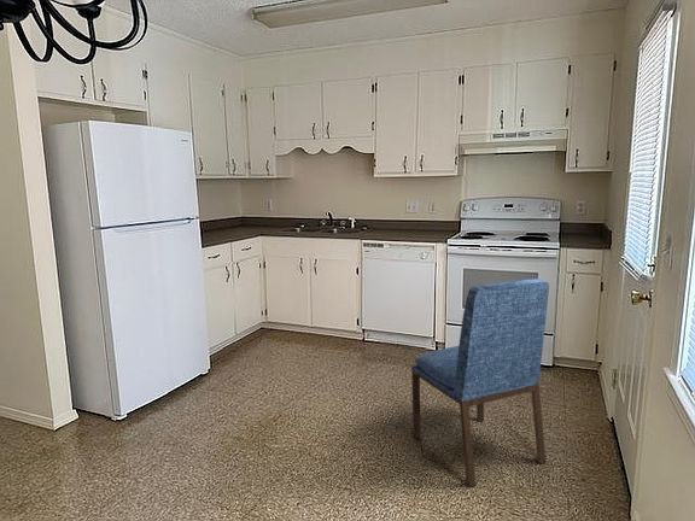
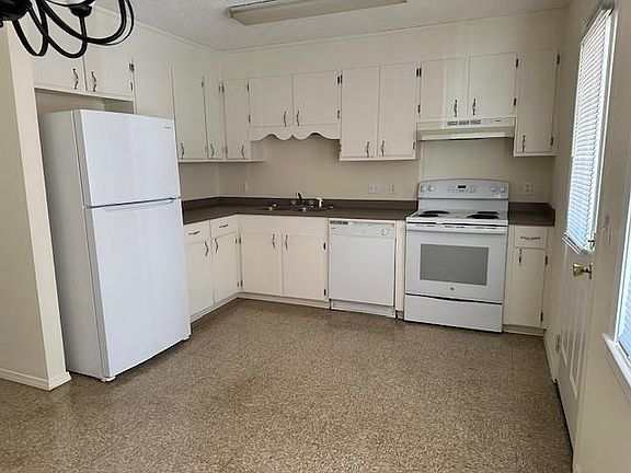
- dining chair [410,277,550,488]
